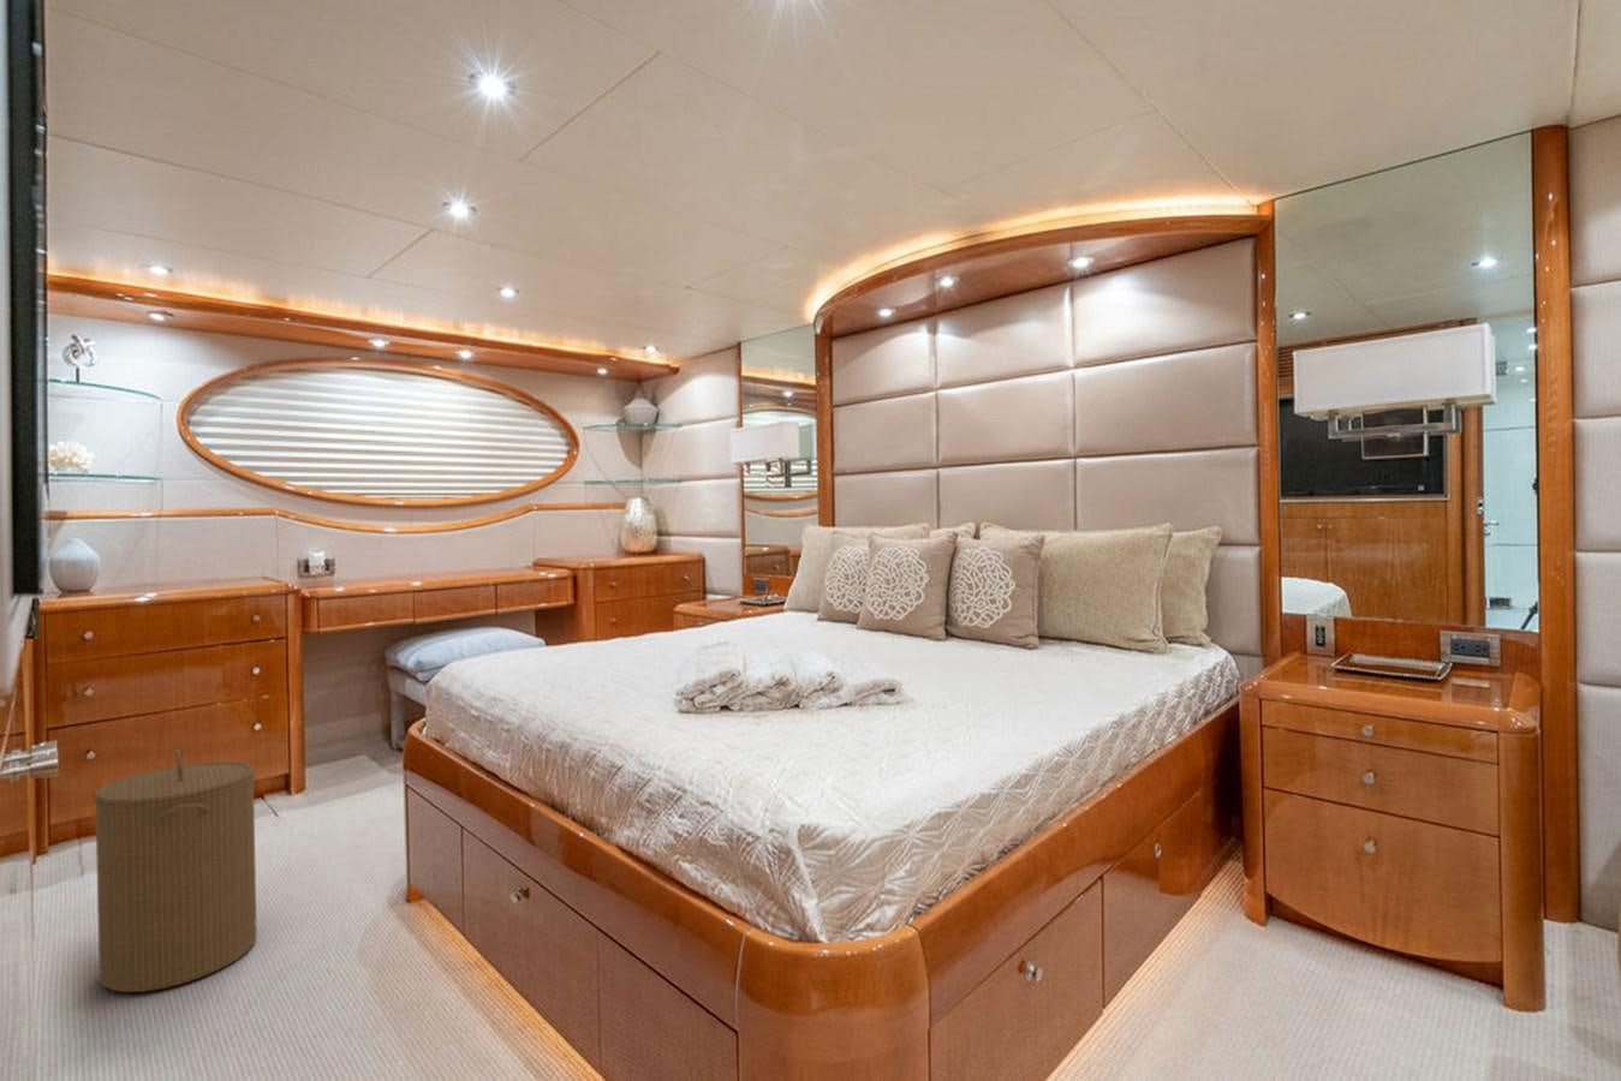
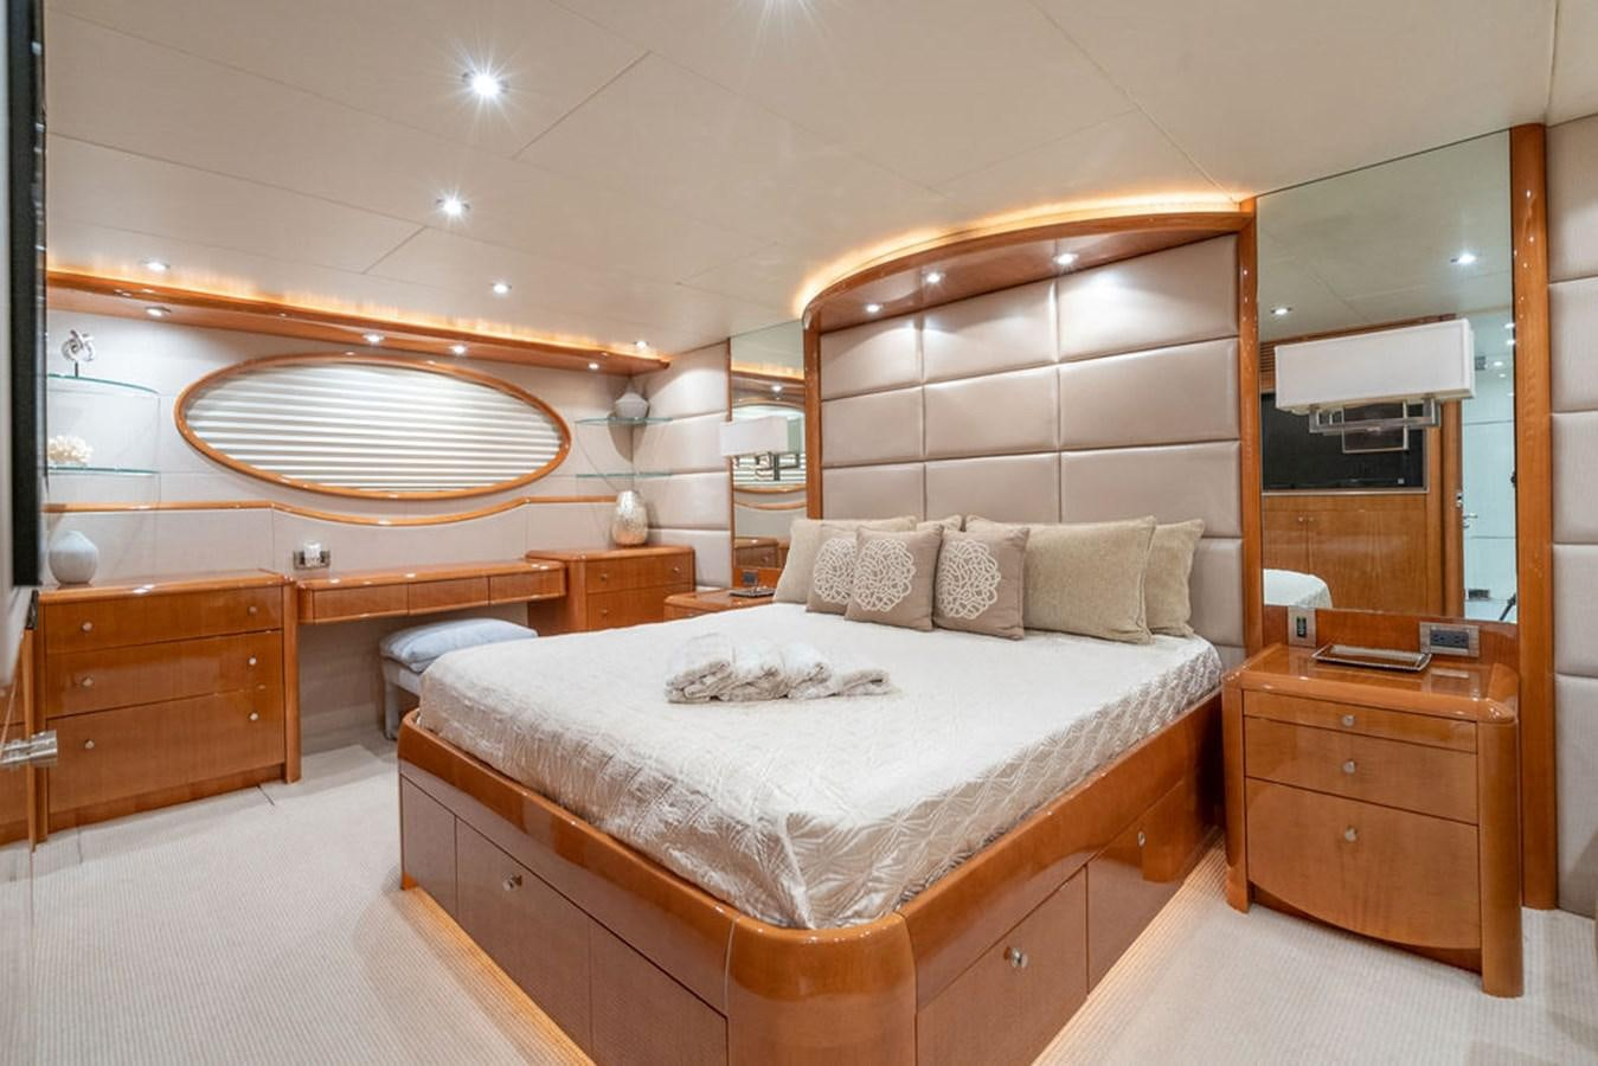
- laundry hamper [93,748,258,993]
